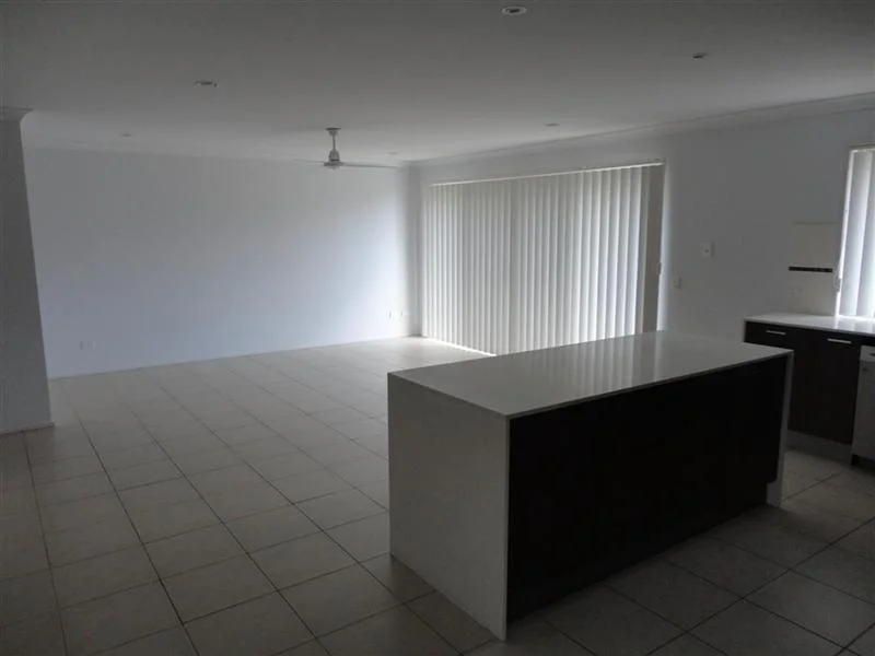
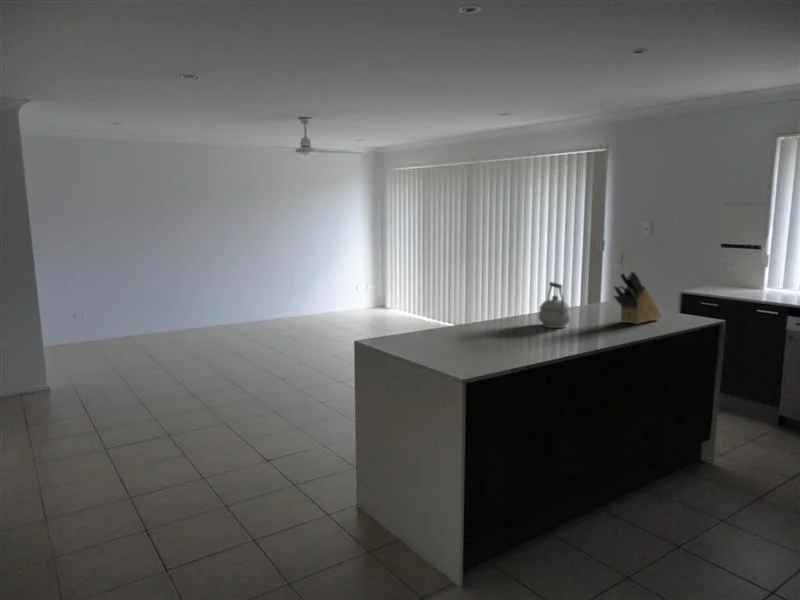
+ knife block [612,270,663,325]
+ kettle [537,281,572,329]
